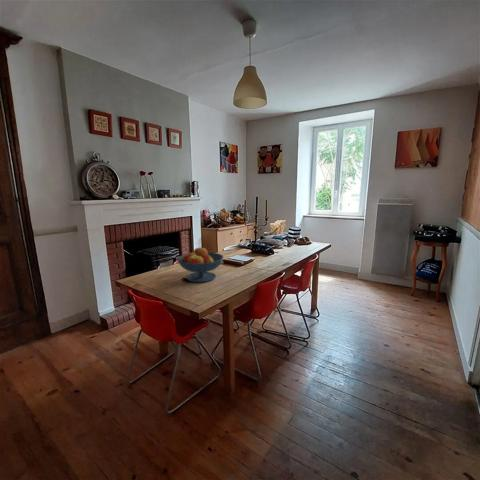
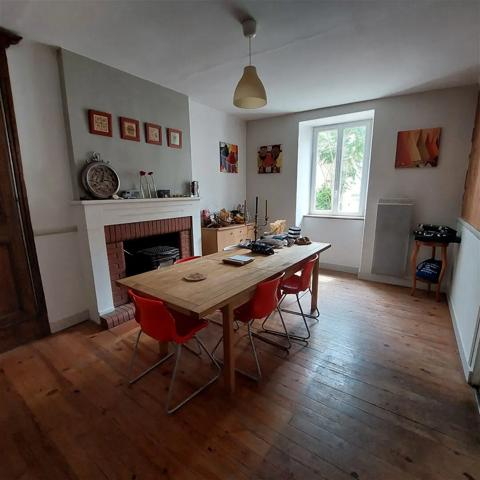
- fruit bowl [176,247,225,283]
